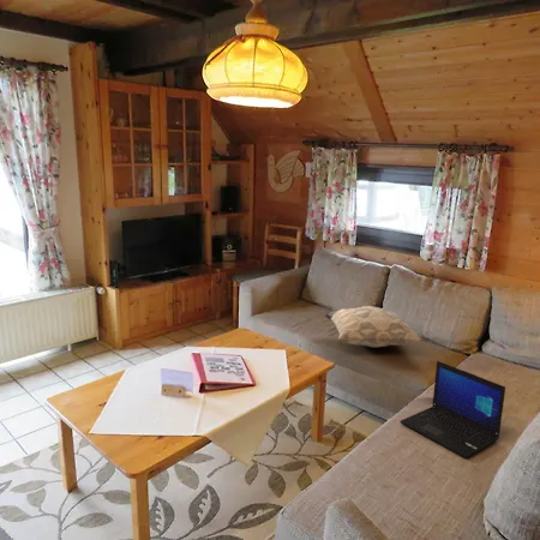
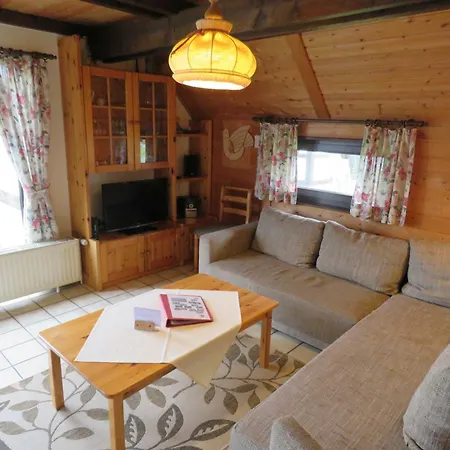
- decorative pillow [324,305,424,348]
- laptop [398,360,506,460]
